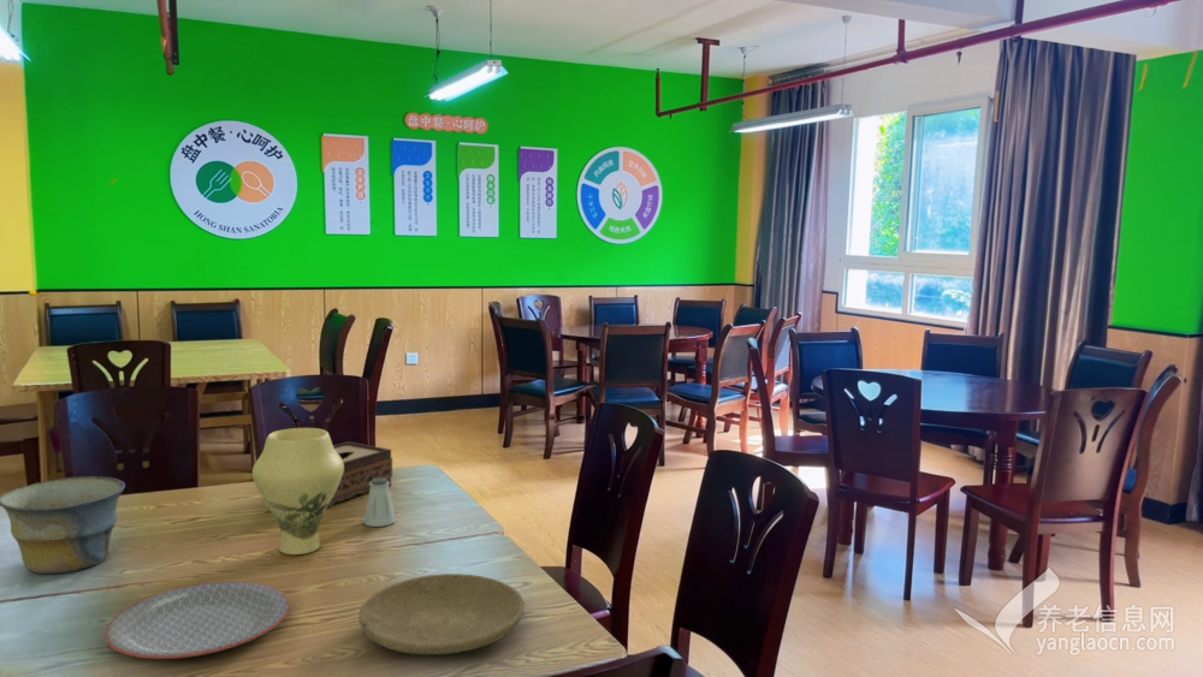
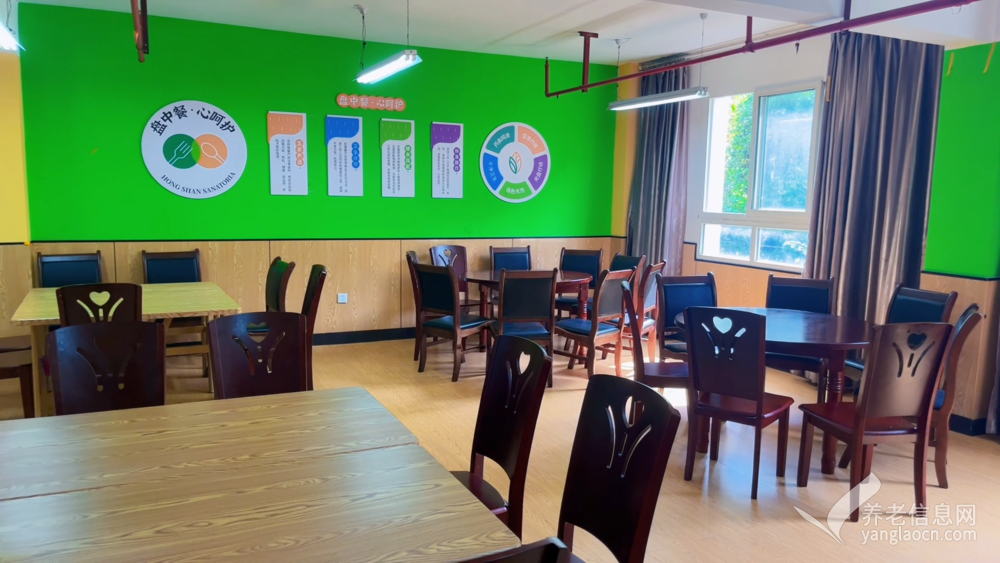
- plate [103,581,291,660]
- saltshaker [362,479,396,528]
- vase [251,427,344,556]
- plate [357,572,526,655]
- bowl [0,475,126,575]
- tissue box [326,440,393,509]
